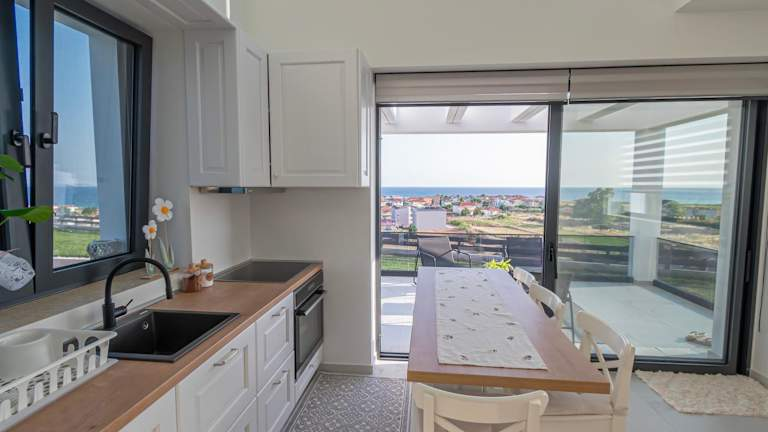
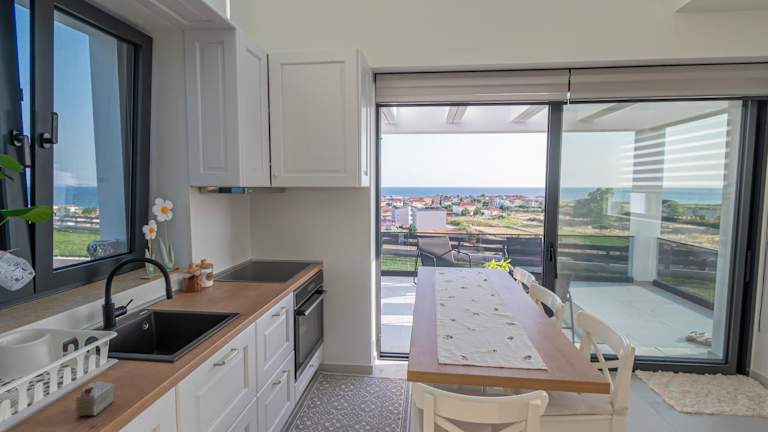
+ cake slice [74,380,115,417]
